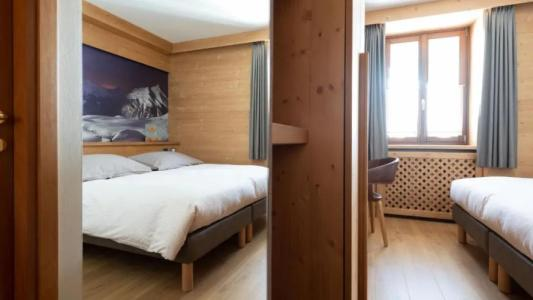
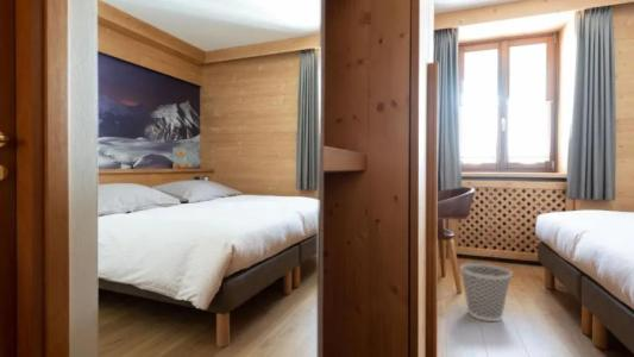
+ wastebasket [459,262,514,322]
